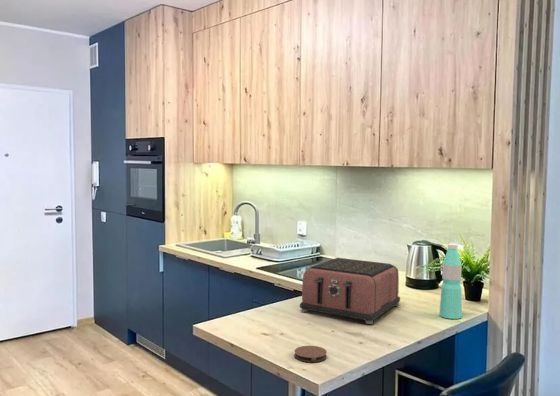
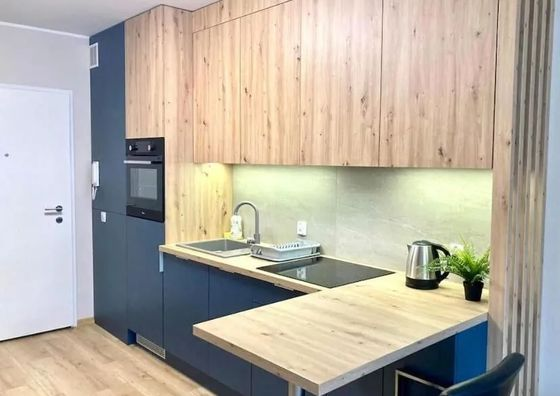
- toaster [299,257,401,325]
- coaster [293,345,328,363]
- water bottle [438,243,463,320]
